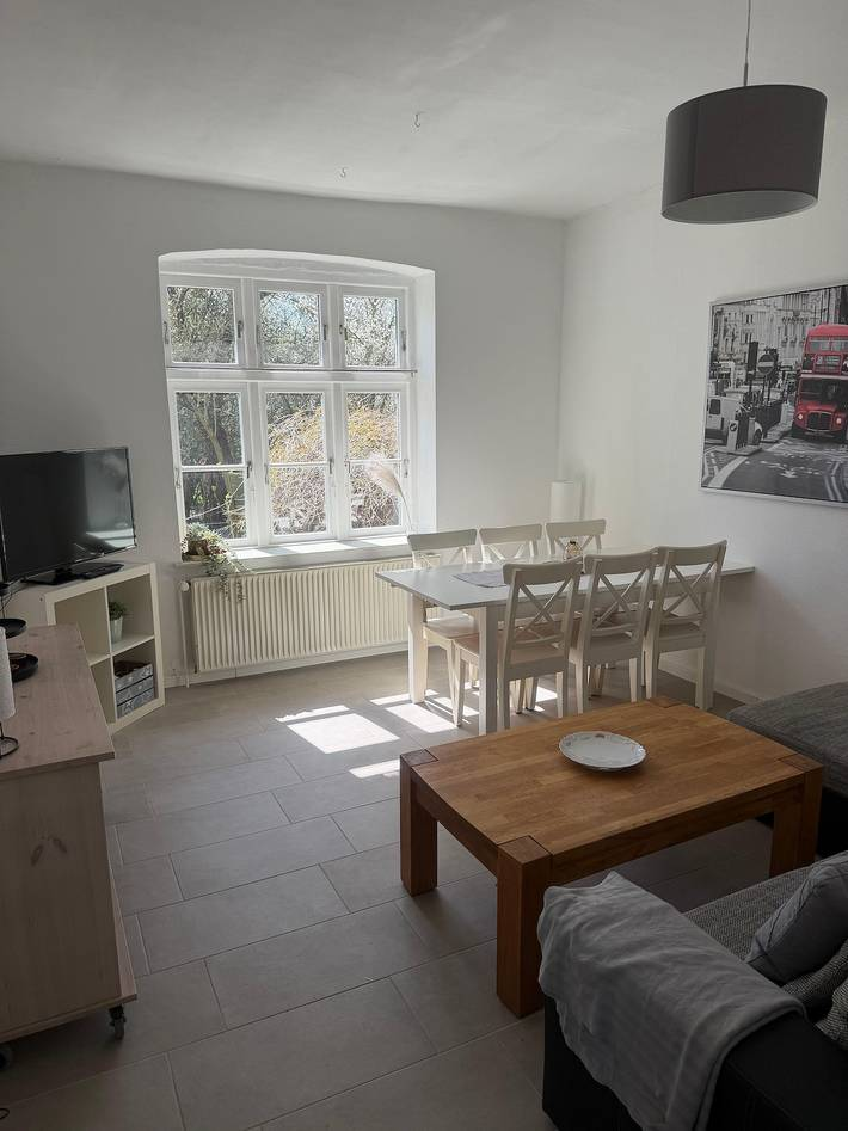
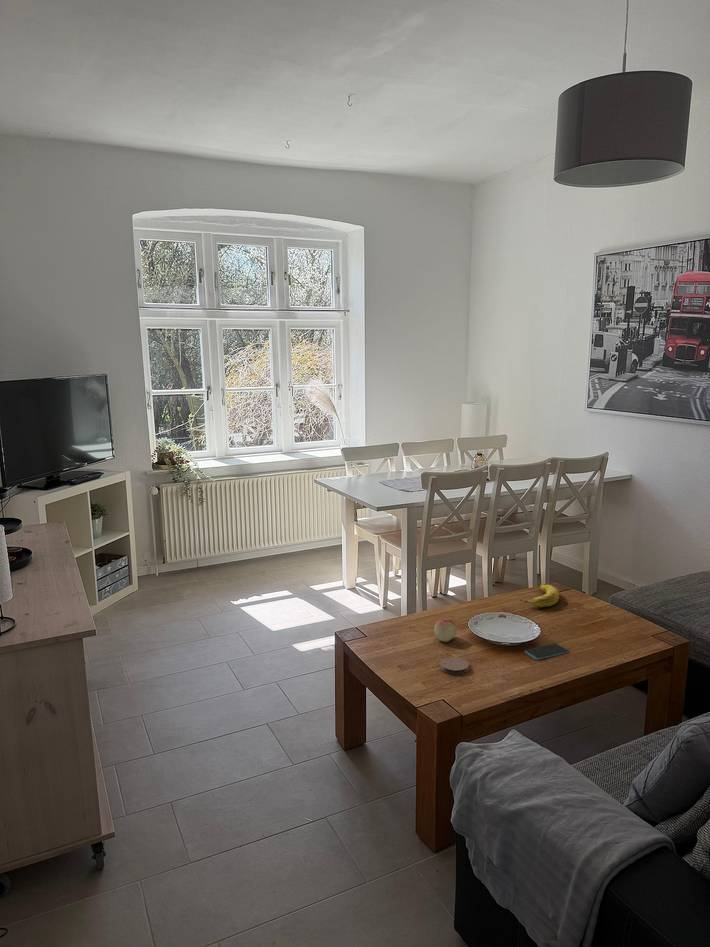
+ coaster [439,656,470,675]
+ banana [524,584,561,608]
+ fruit [433,618,458,643]
+ smartphone [524,642,569,661]
